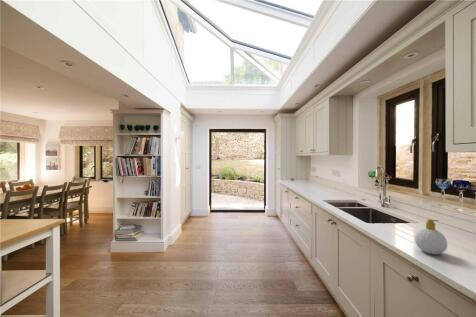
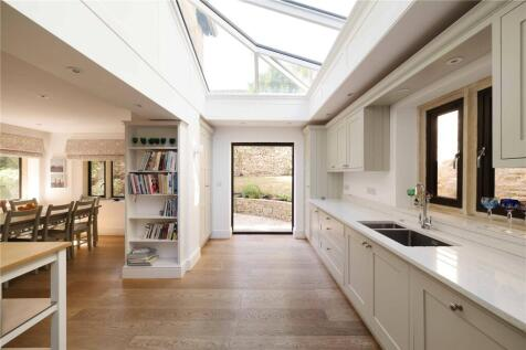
- soap bottle [414,218,448,256]
